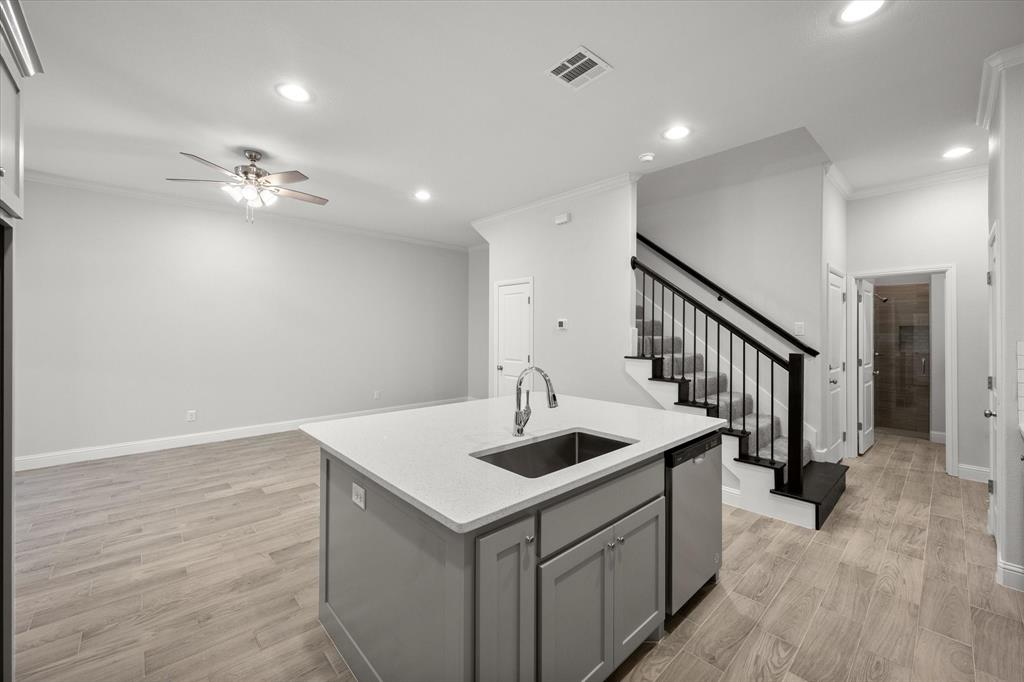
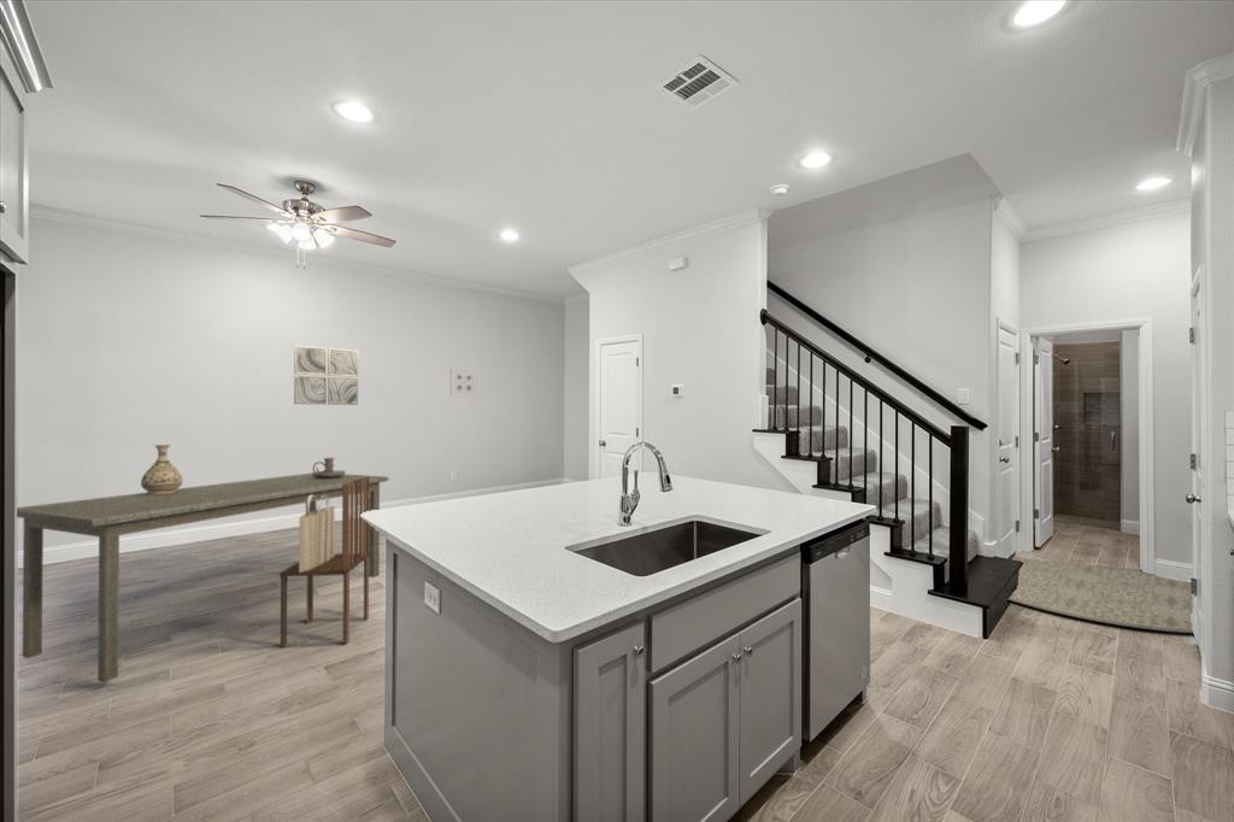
+ dining table [16,472,390,683]
+ dining chair [278,475,370,647]
+ vase [140,444,184,494]
+ candle holder [311,457,347,478]
+ wall art [293,345,359,406]
+ rug [1007,556,1194,634]
+ tote bag [298,495,336,573]
+ wall art [449,366,478,398]
